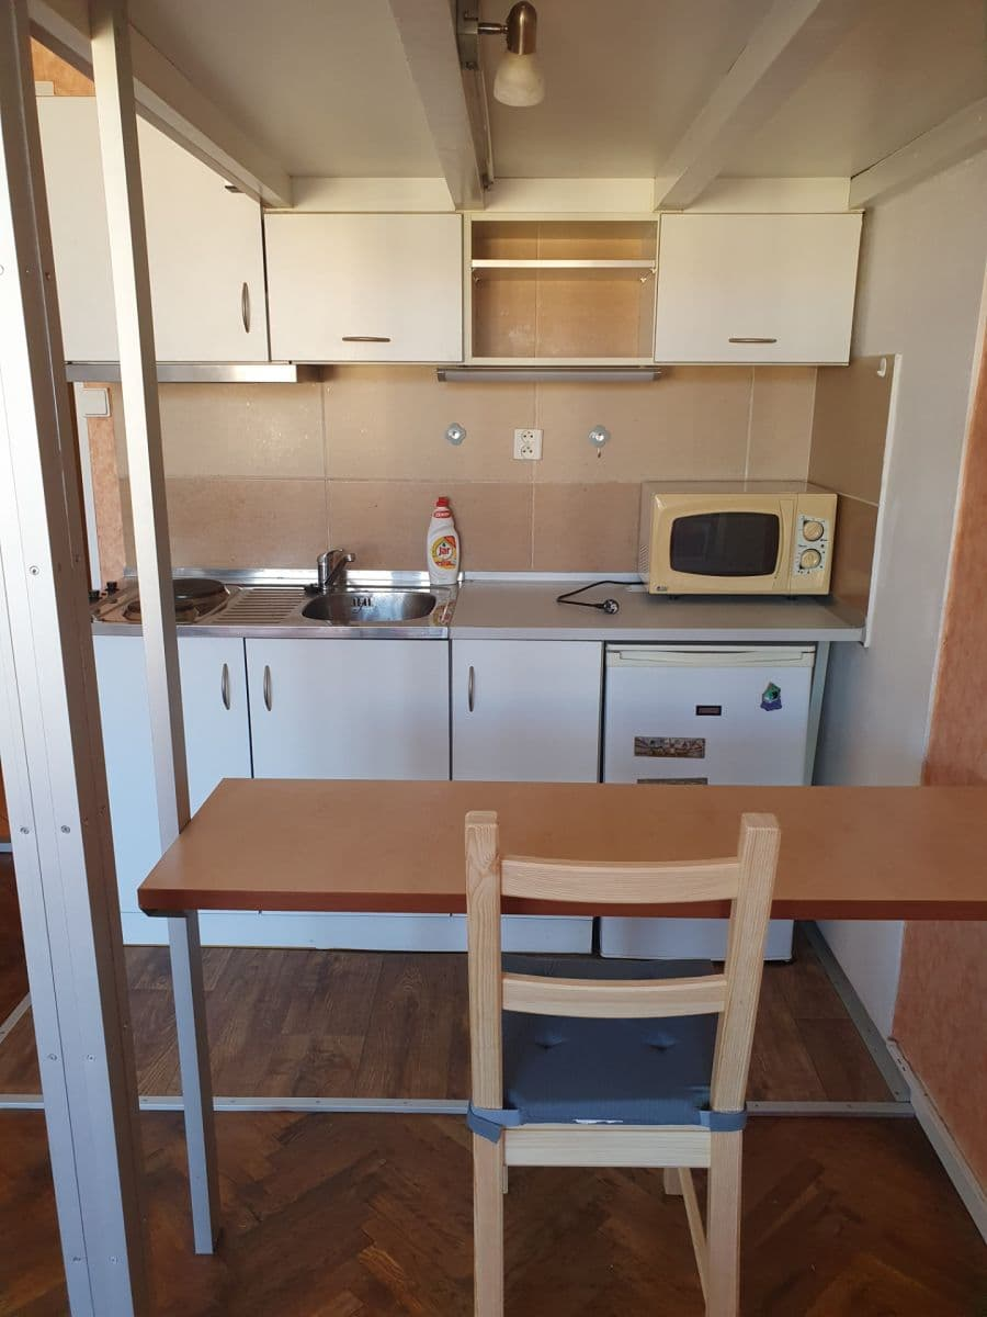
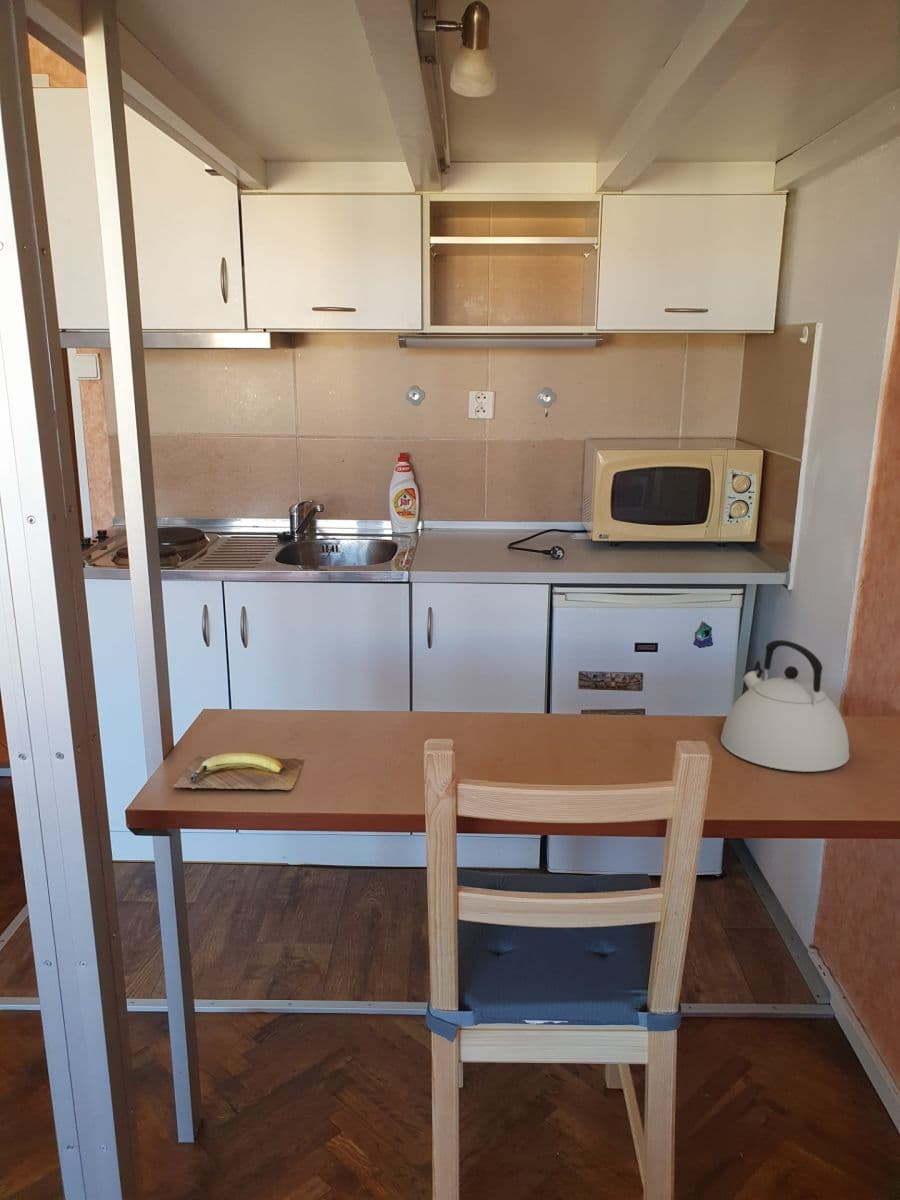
+ kettle [720,639,850,773]
+ banana [172,751,305,791]
